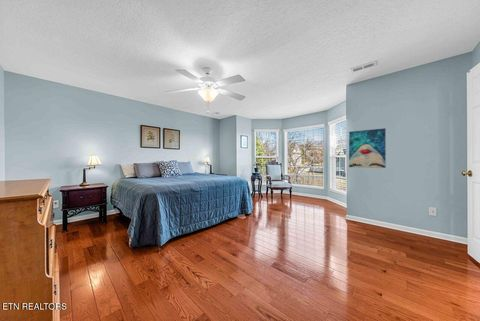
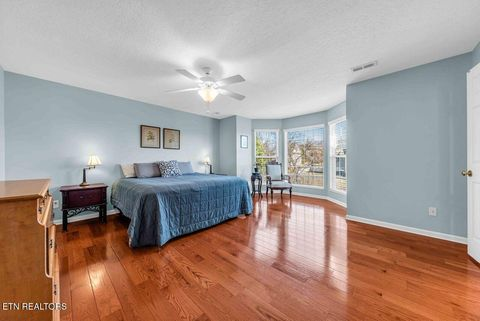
- wall art [348,127,387,169]
